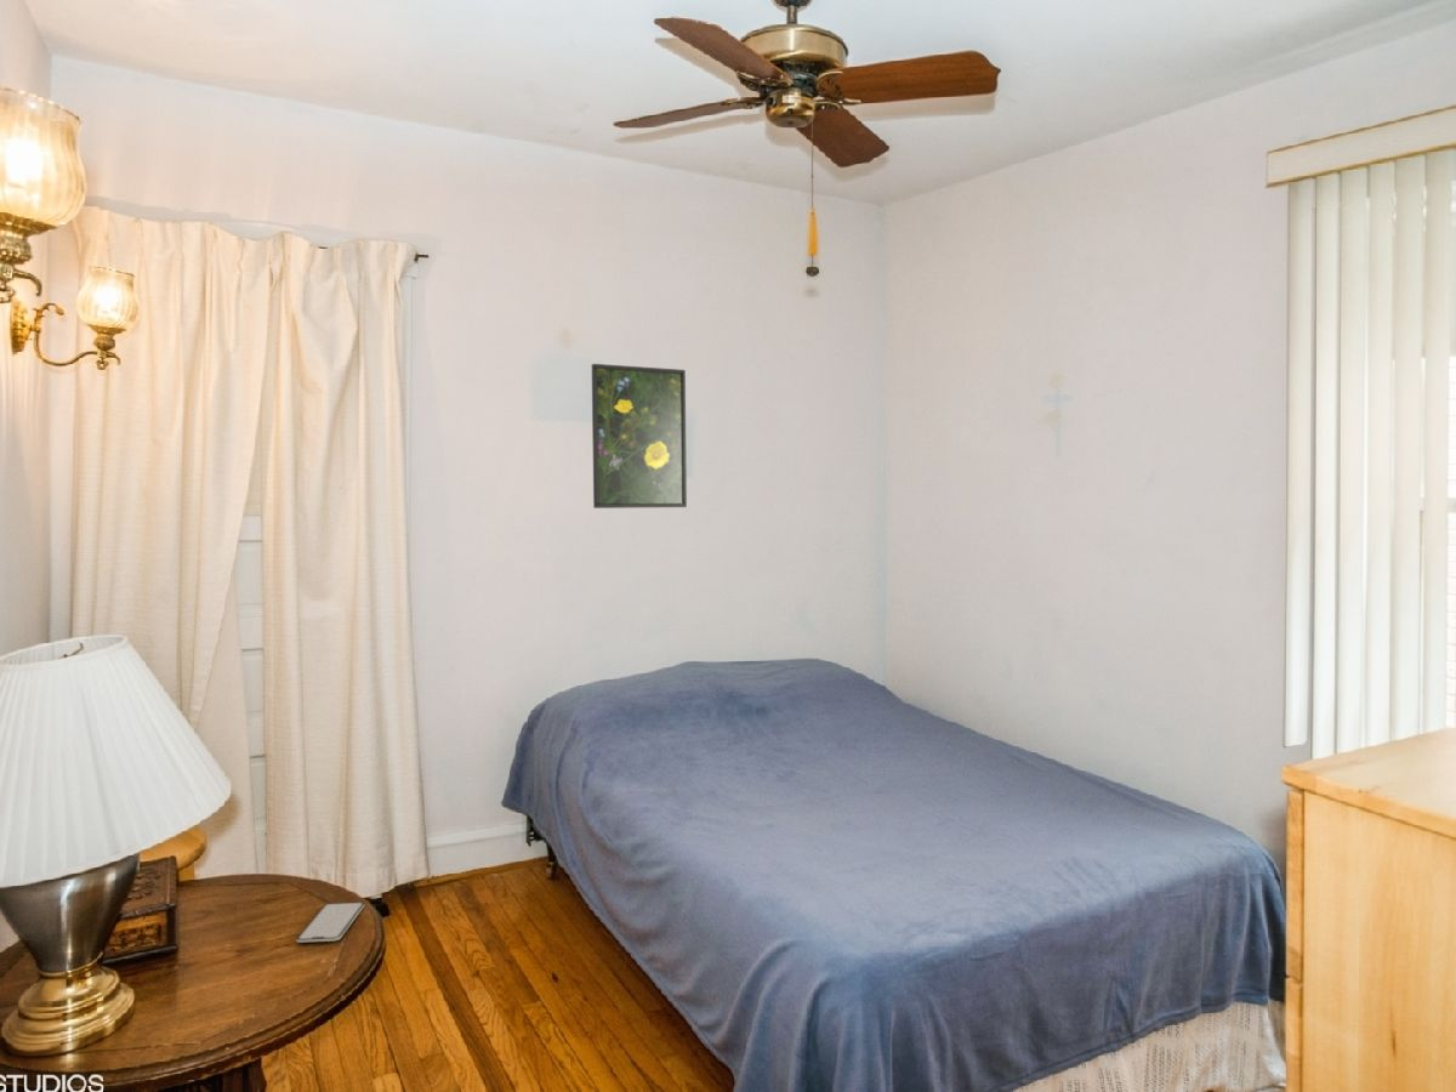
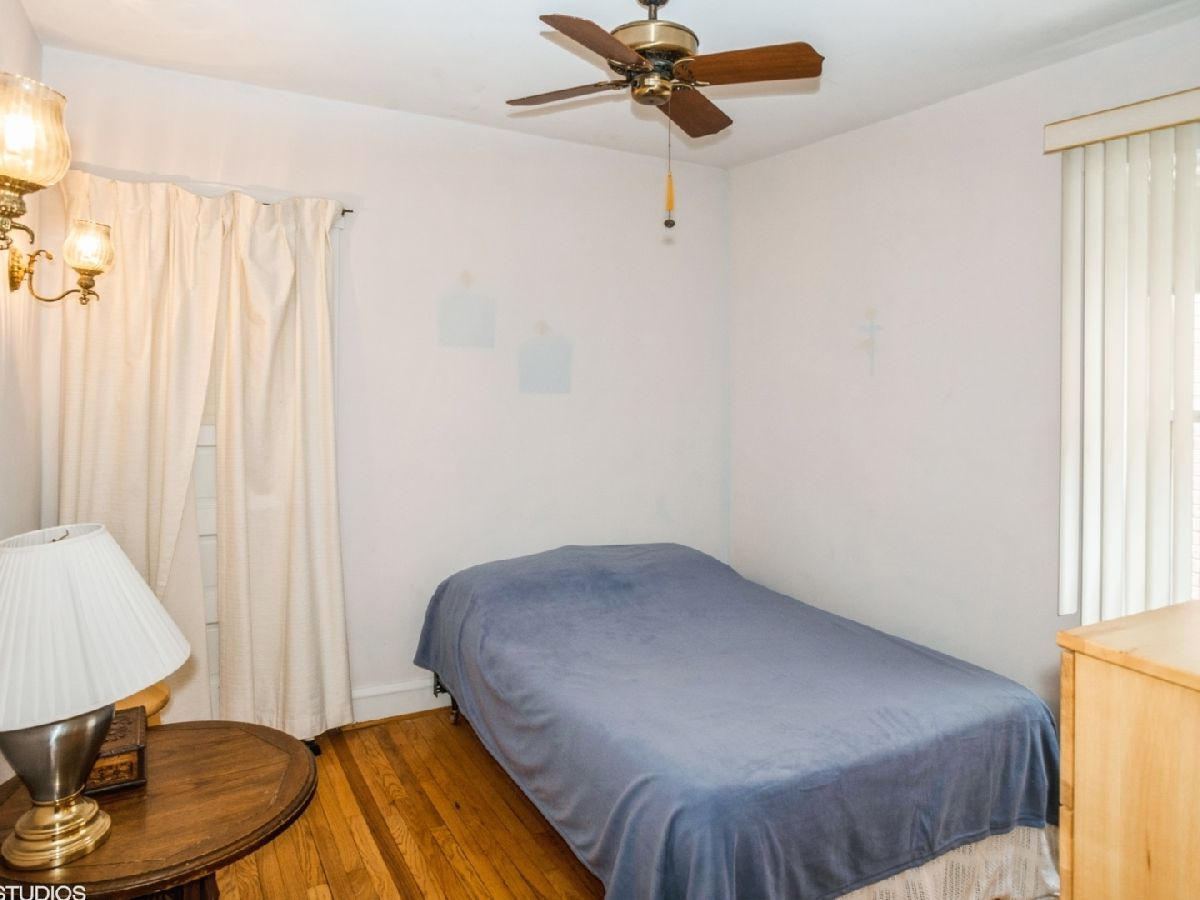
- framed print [591,363,688,510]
- smartphone [295,902,365,944]
